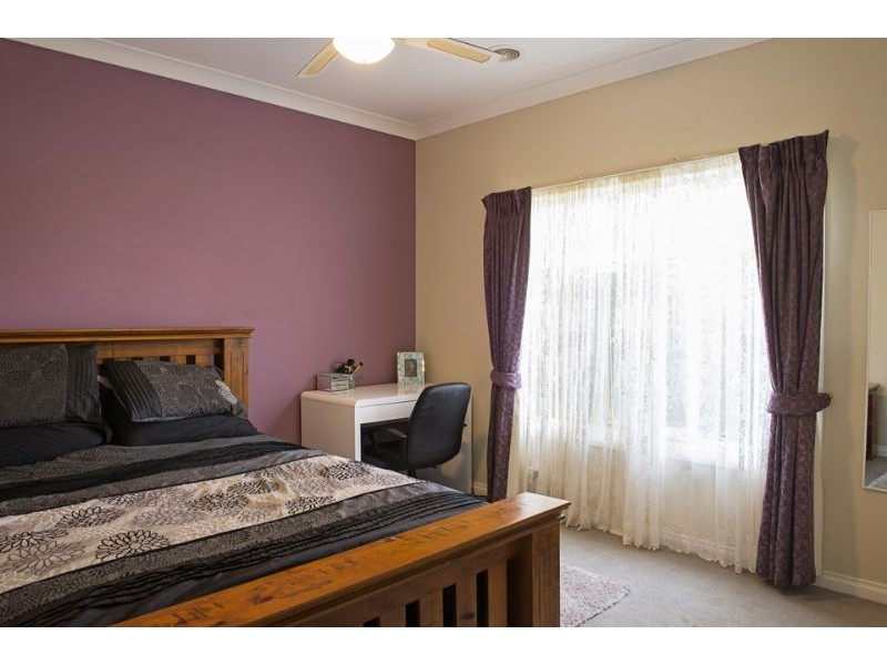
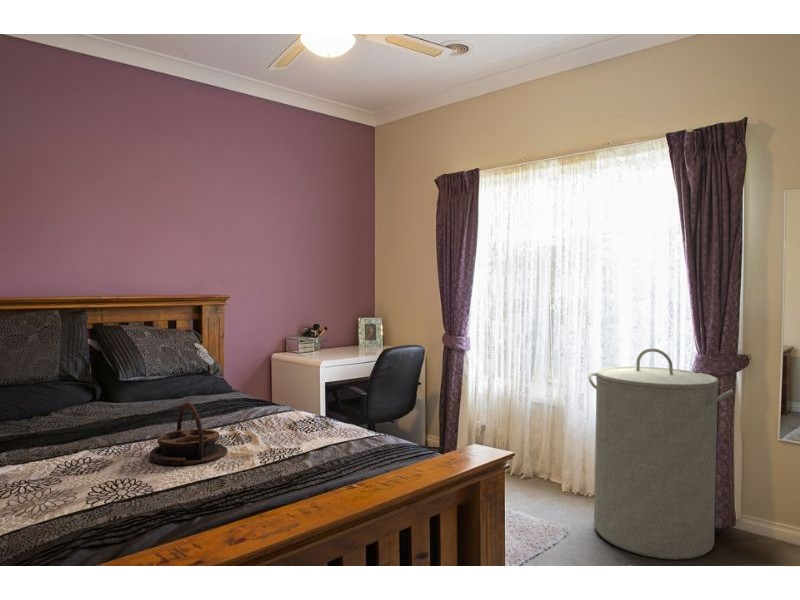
+ laundry hamper [588,347,734,561]
+ serving tray [149,401,228,466]
